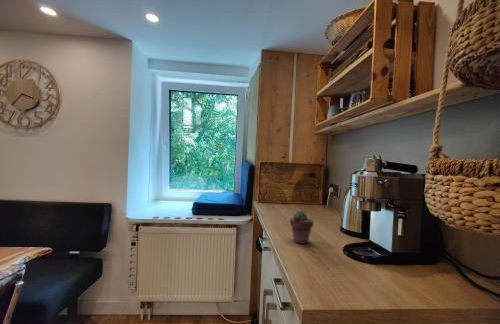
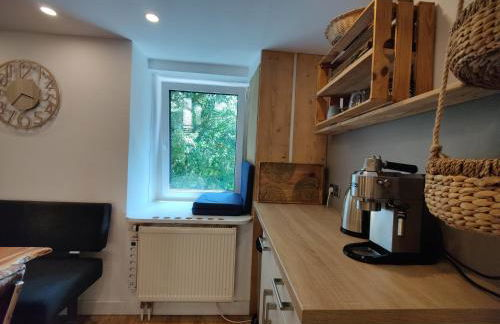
- potted succulent [289,209,315,245]
